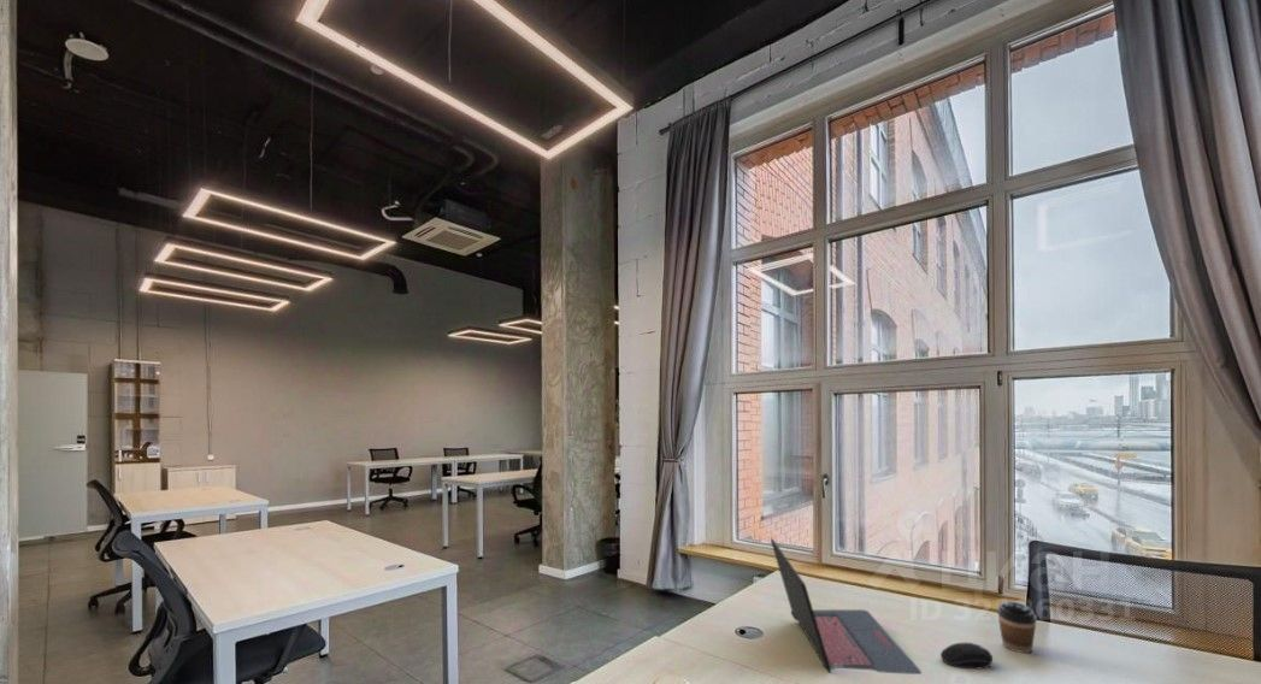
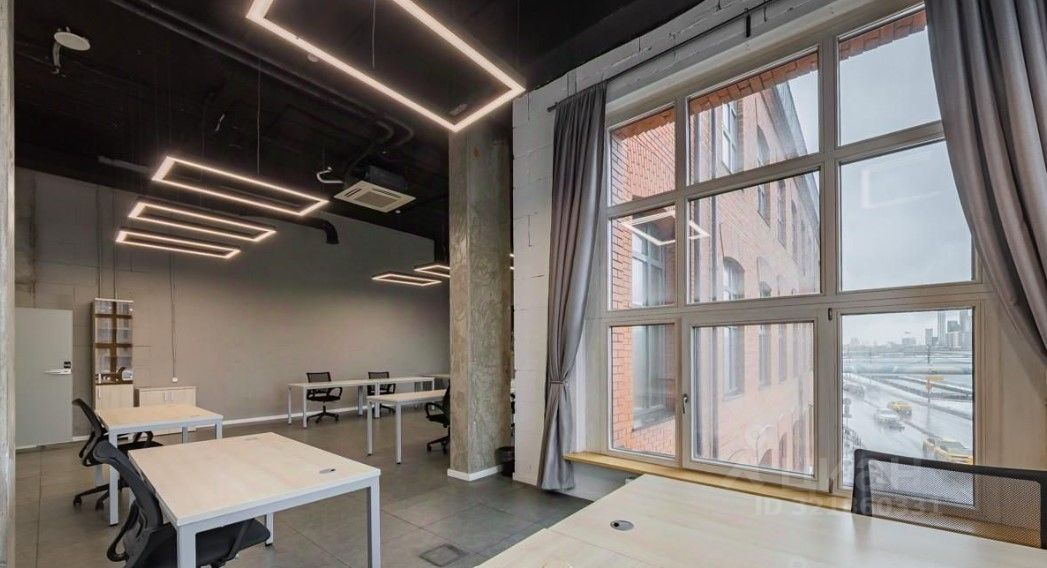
- computer mouse [939,642,994,670]
- coffee cup [996,600,1038,654]
- laptop [770,537,923,676]
